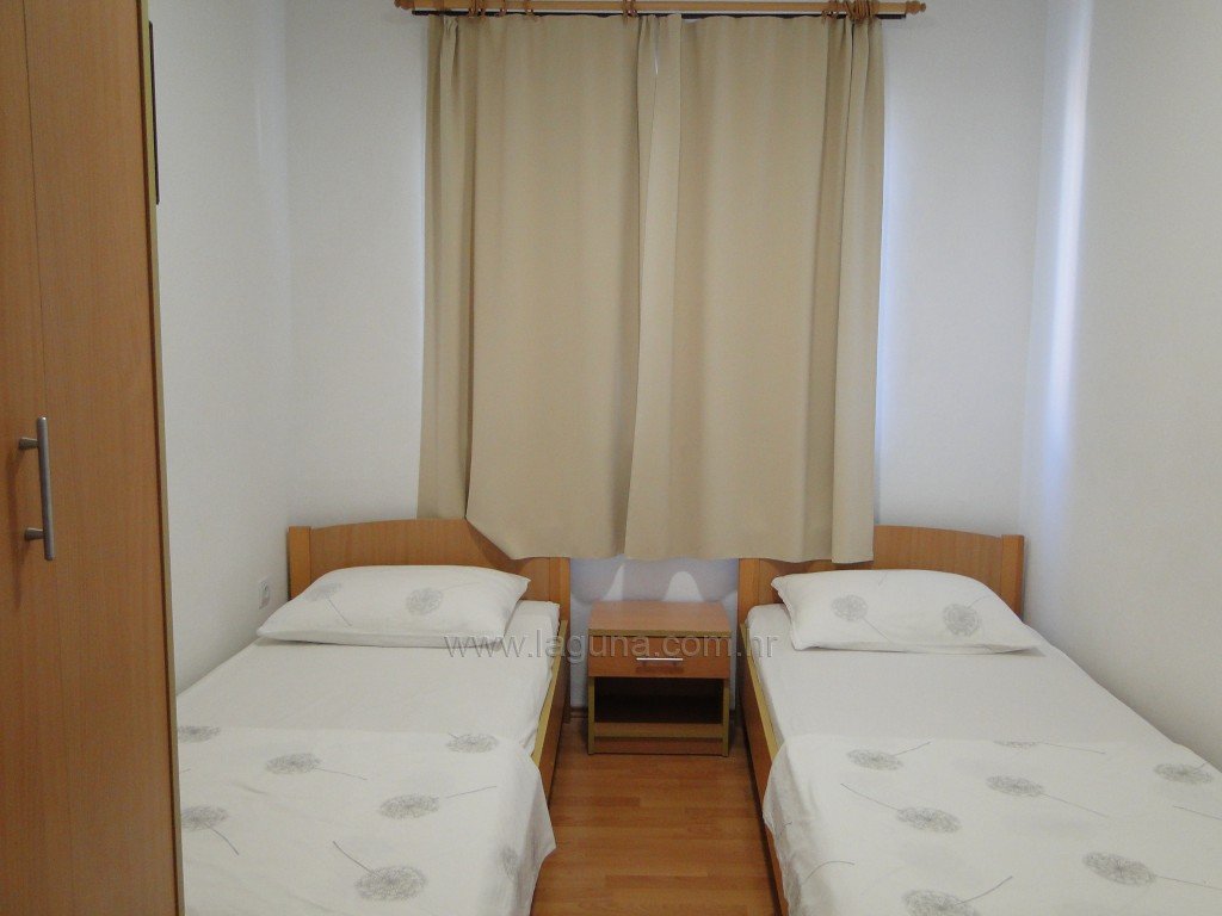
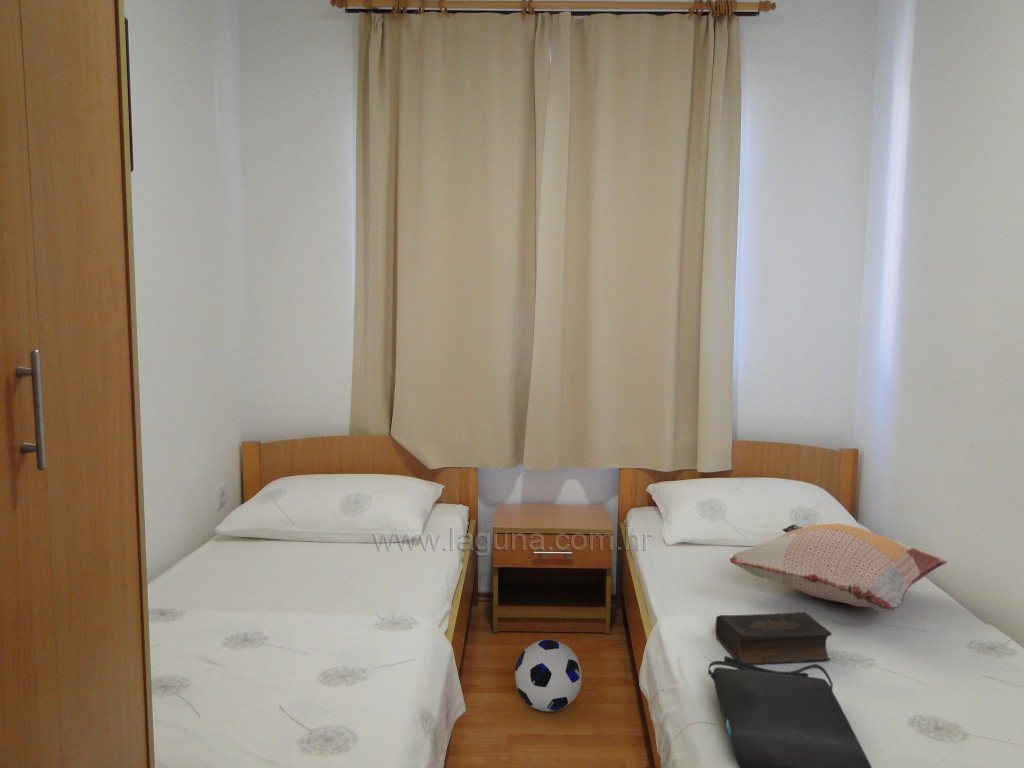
+ soccer ball [514,639,583,713]
+ book [714,611,833,665]
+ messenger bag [707,655,873,768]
+ decorative pillow [728,522,948,612]
